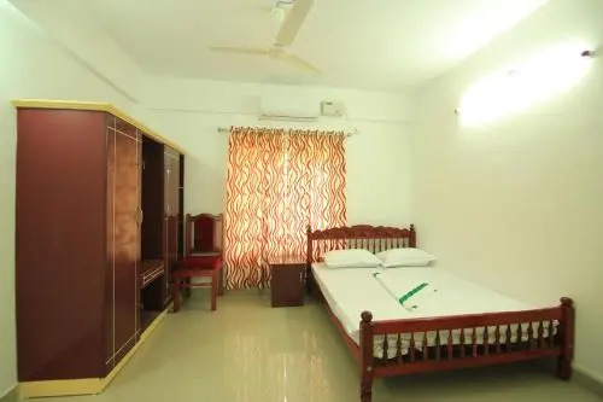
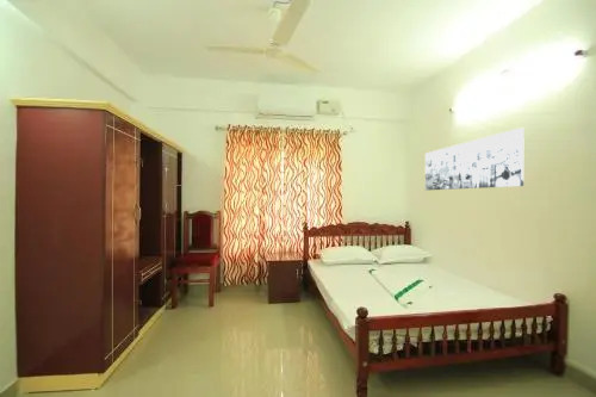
+ wall art [424,126,526,192]
